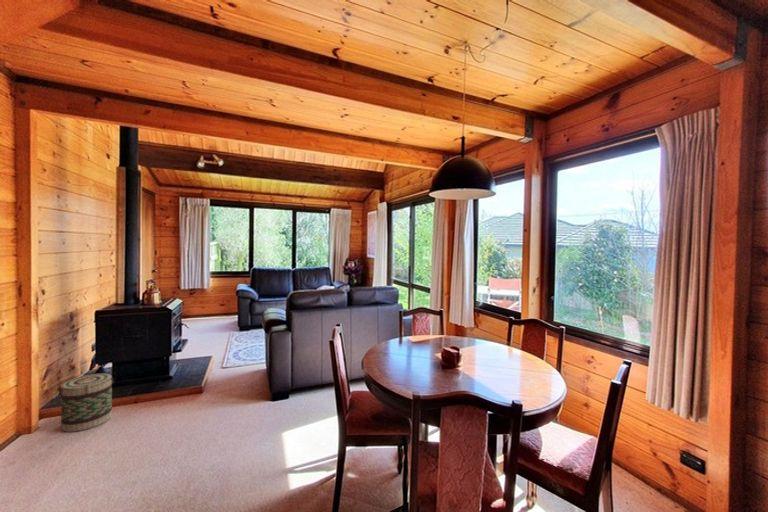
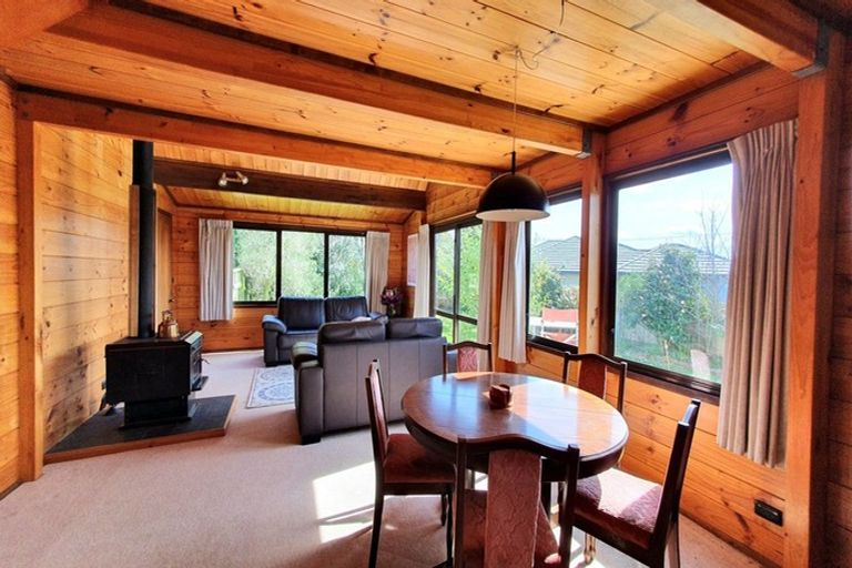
- basket [58,373,115,433]
